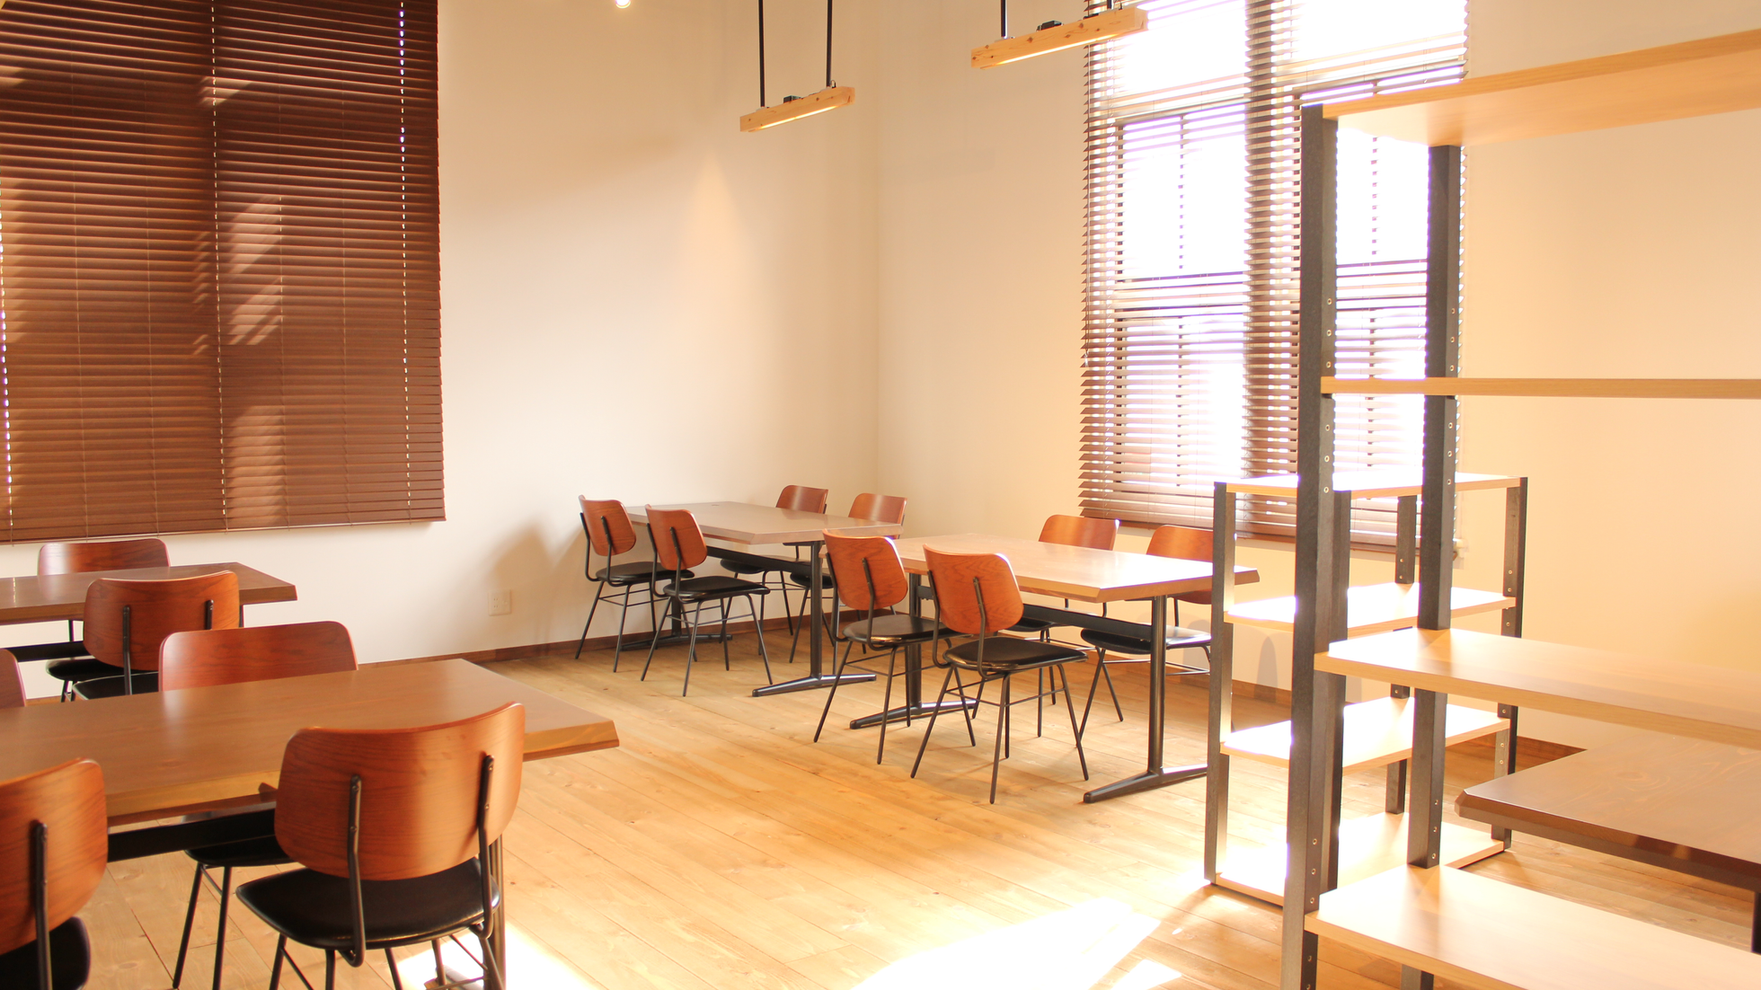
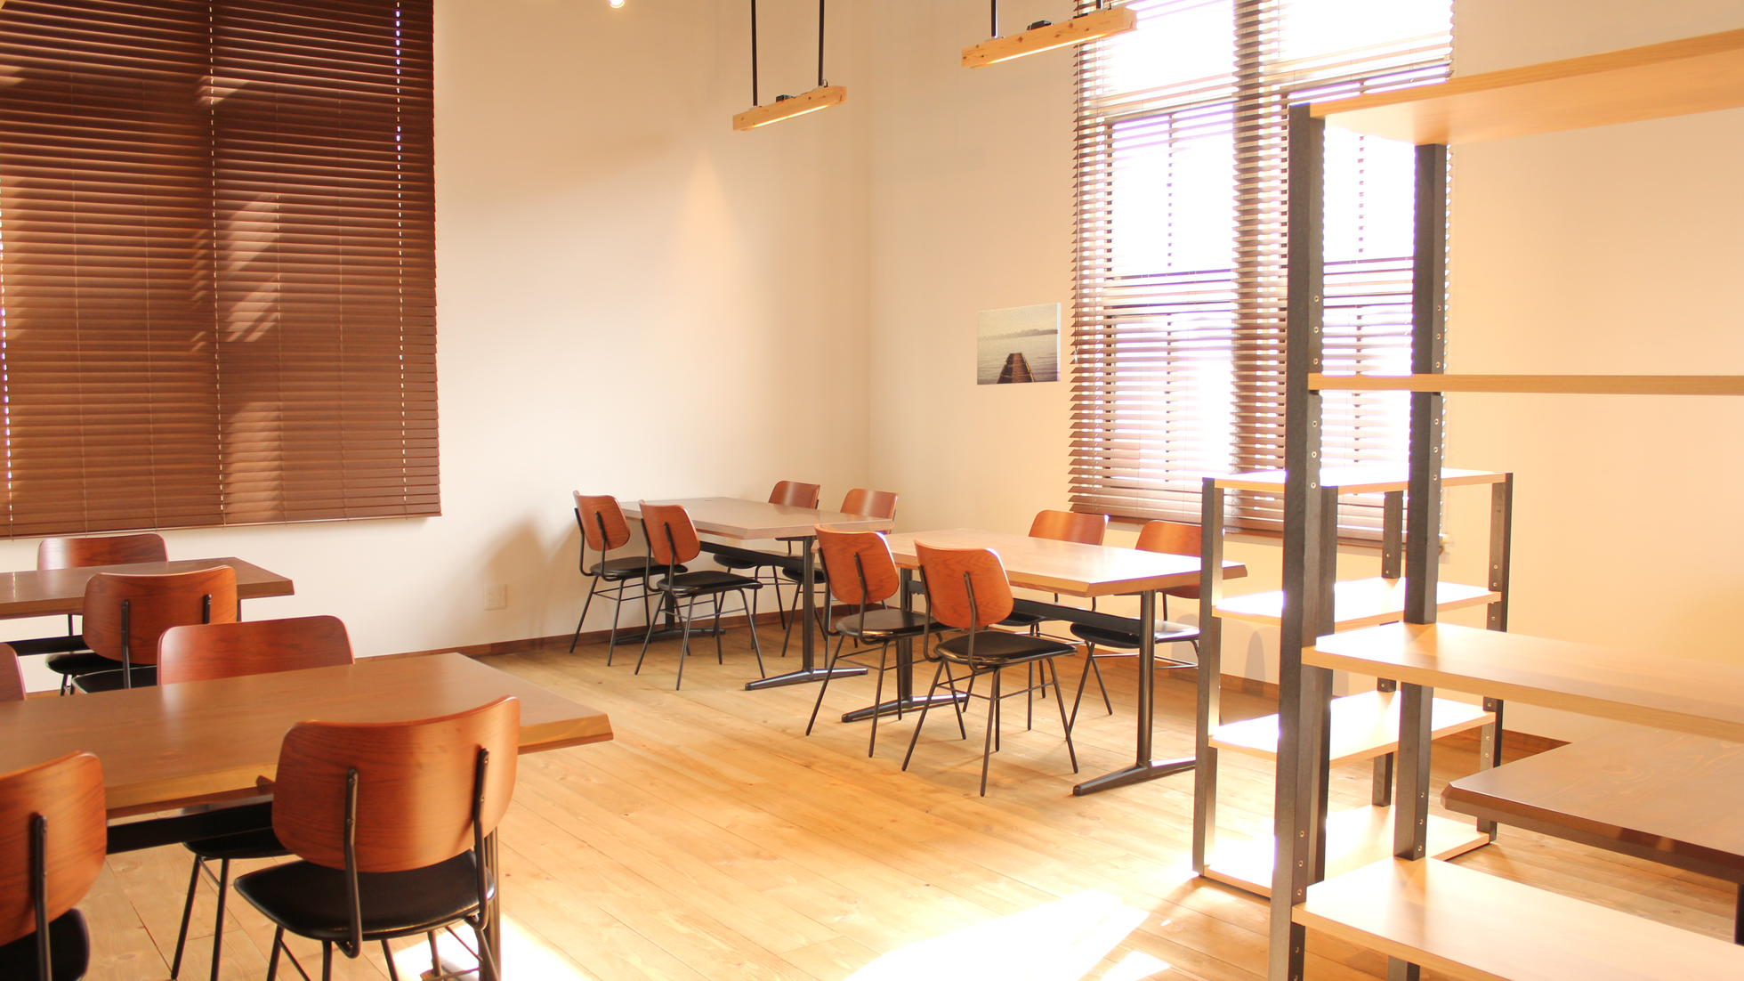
+ wall art [976,302,1061,386]
